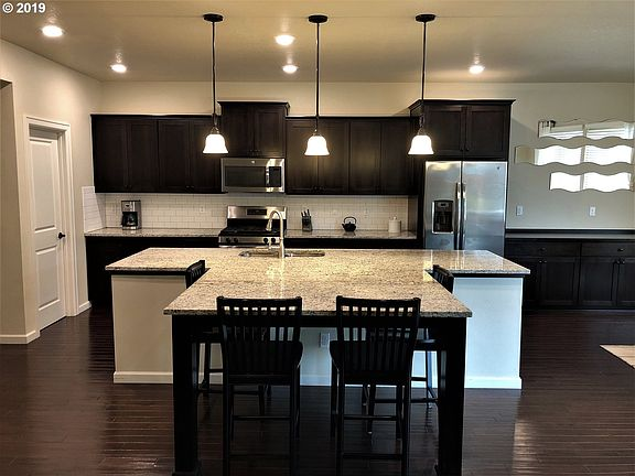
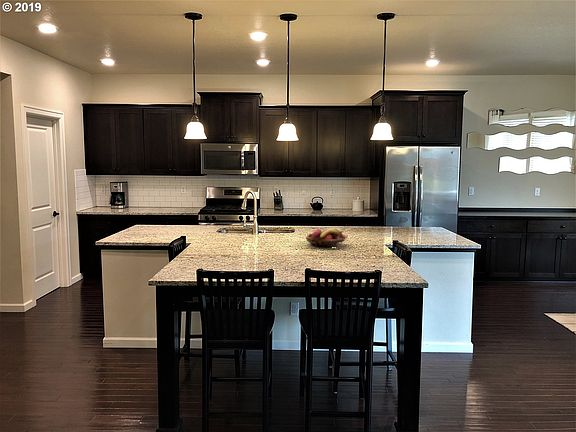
+ fruit basket [305,227,349,247]
